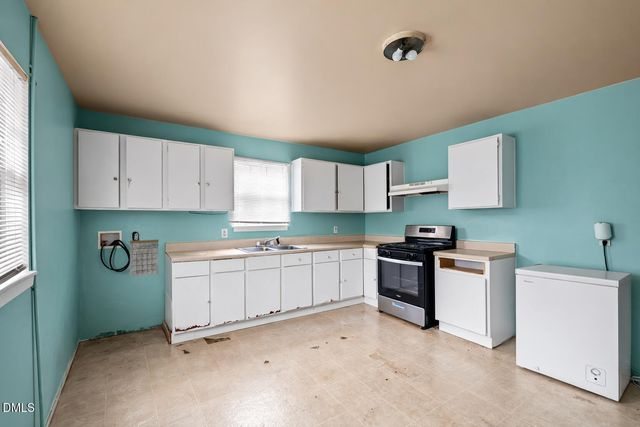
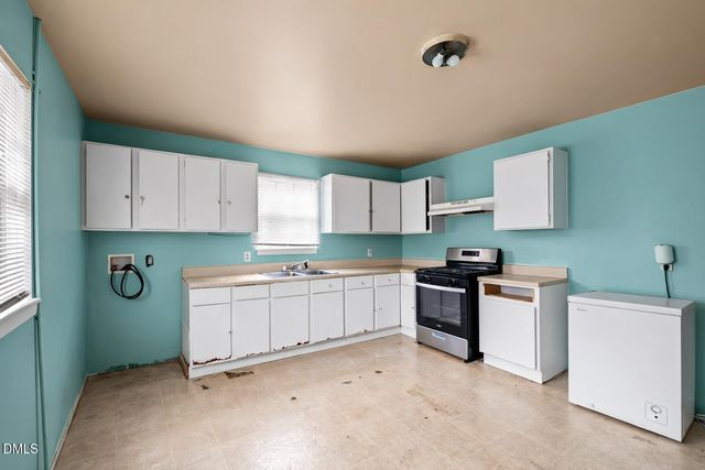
- calendar [129,233,160,278]
